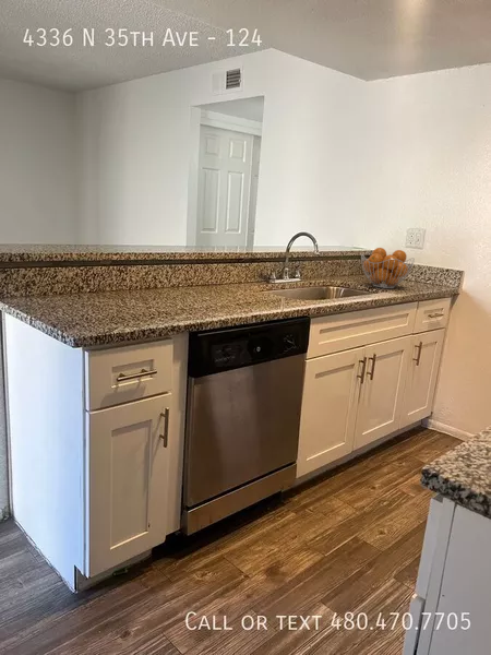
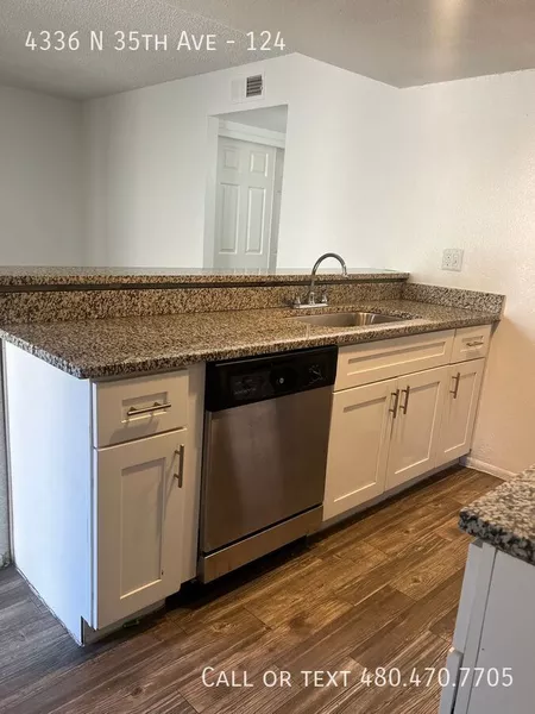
- fruit basket [360,247,416,289]
